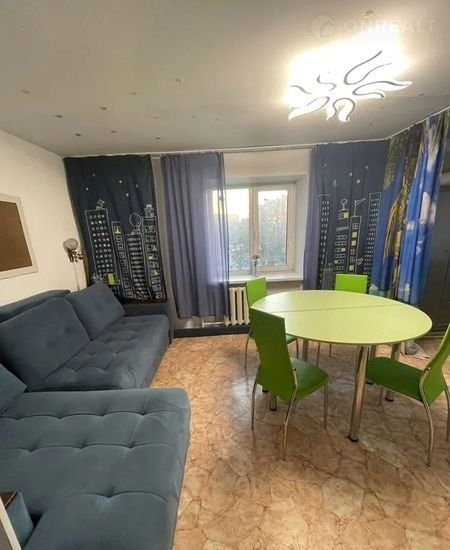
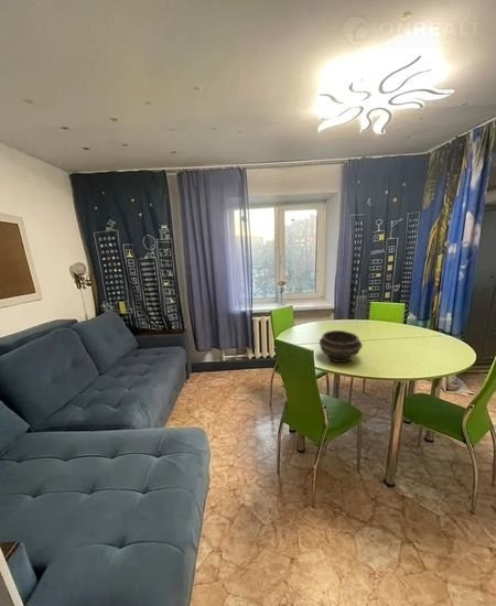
+ bowl [319,329,364,364]
